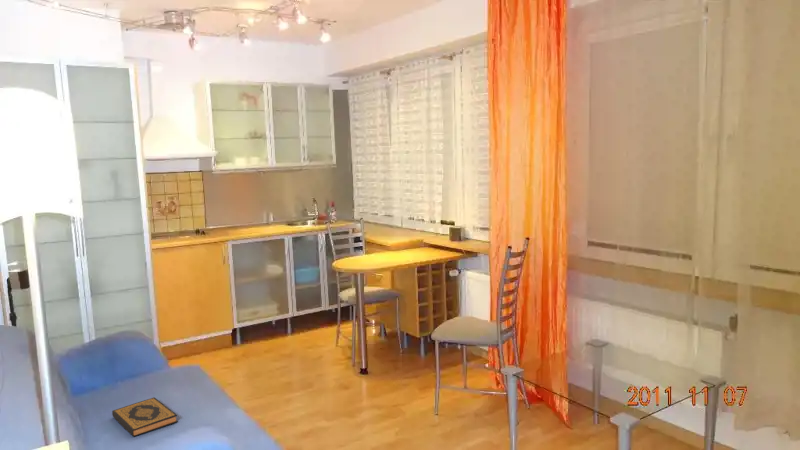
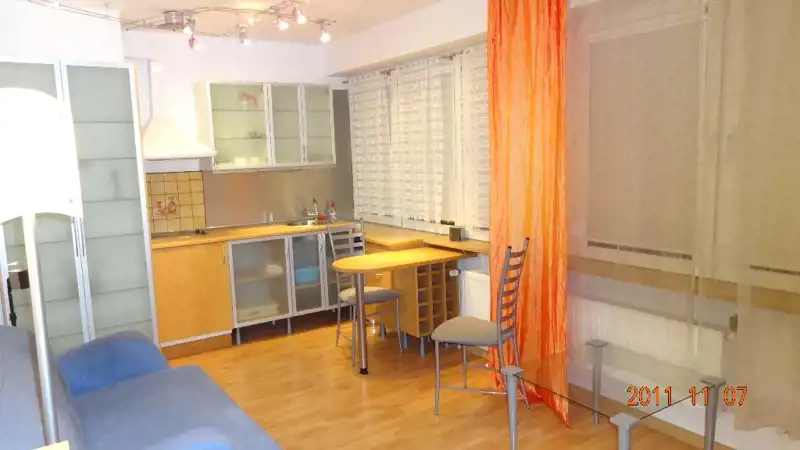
- hardback book [111,396,179,438]
